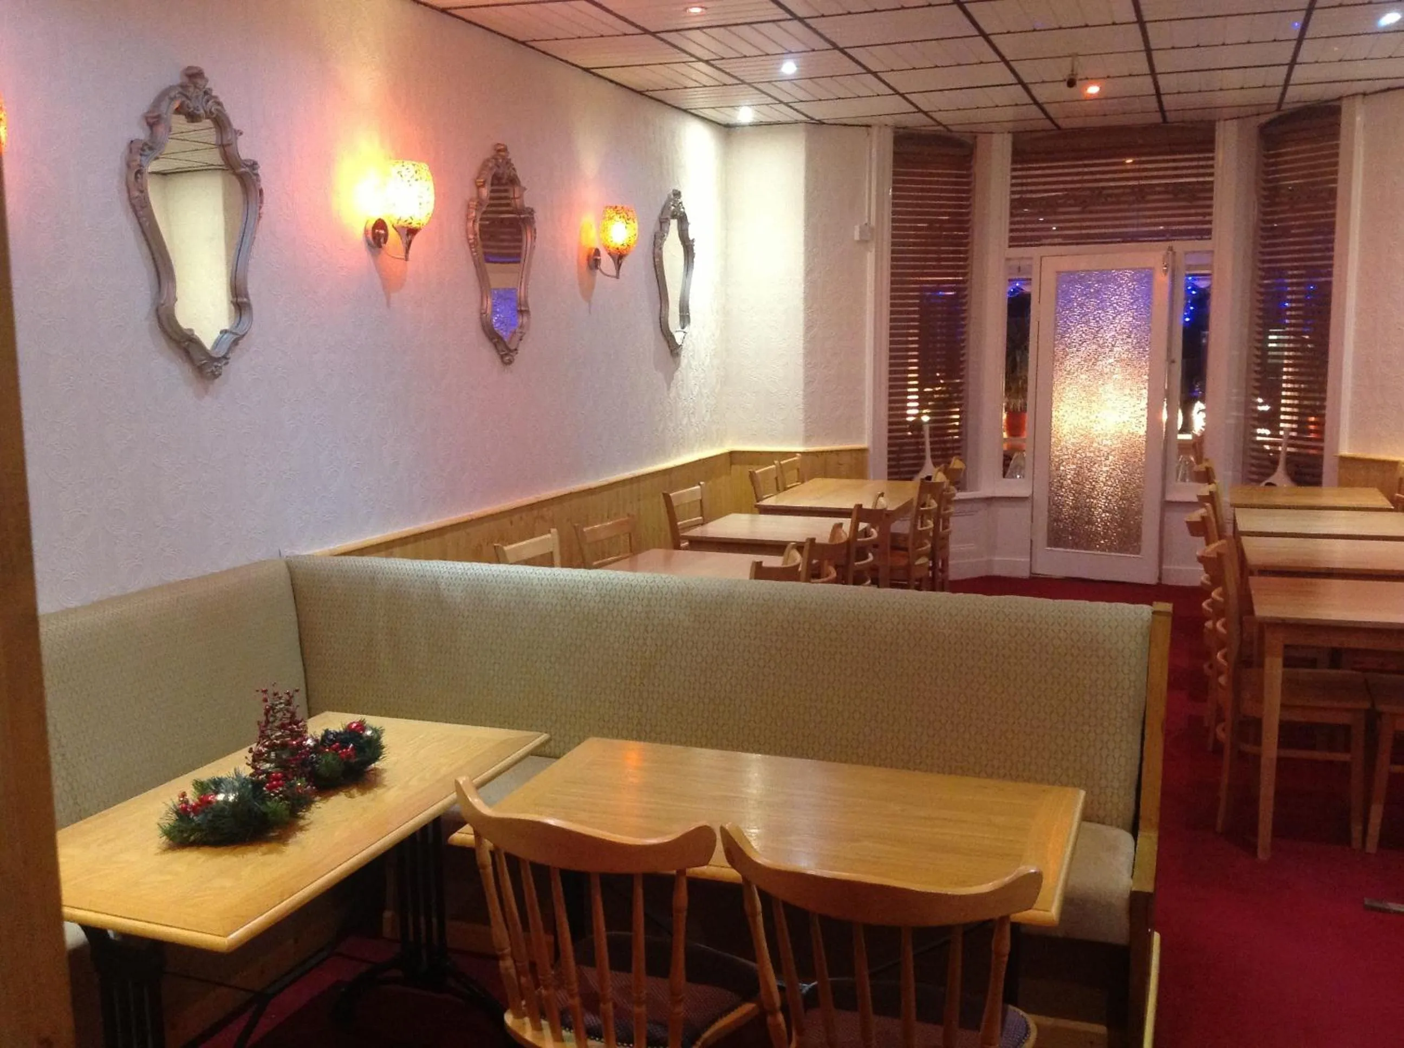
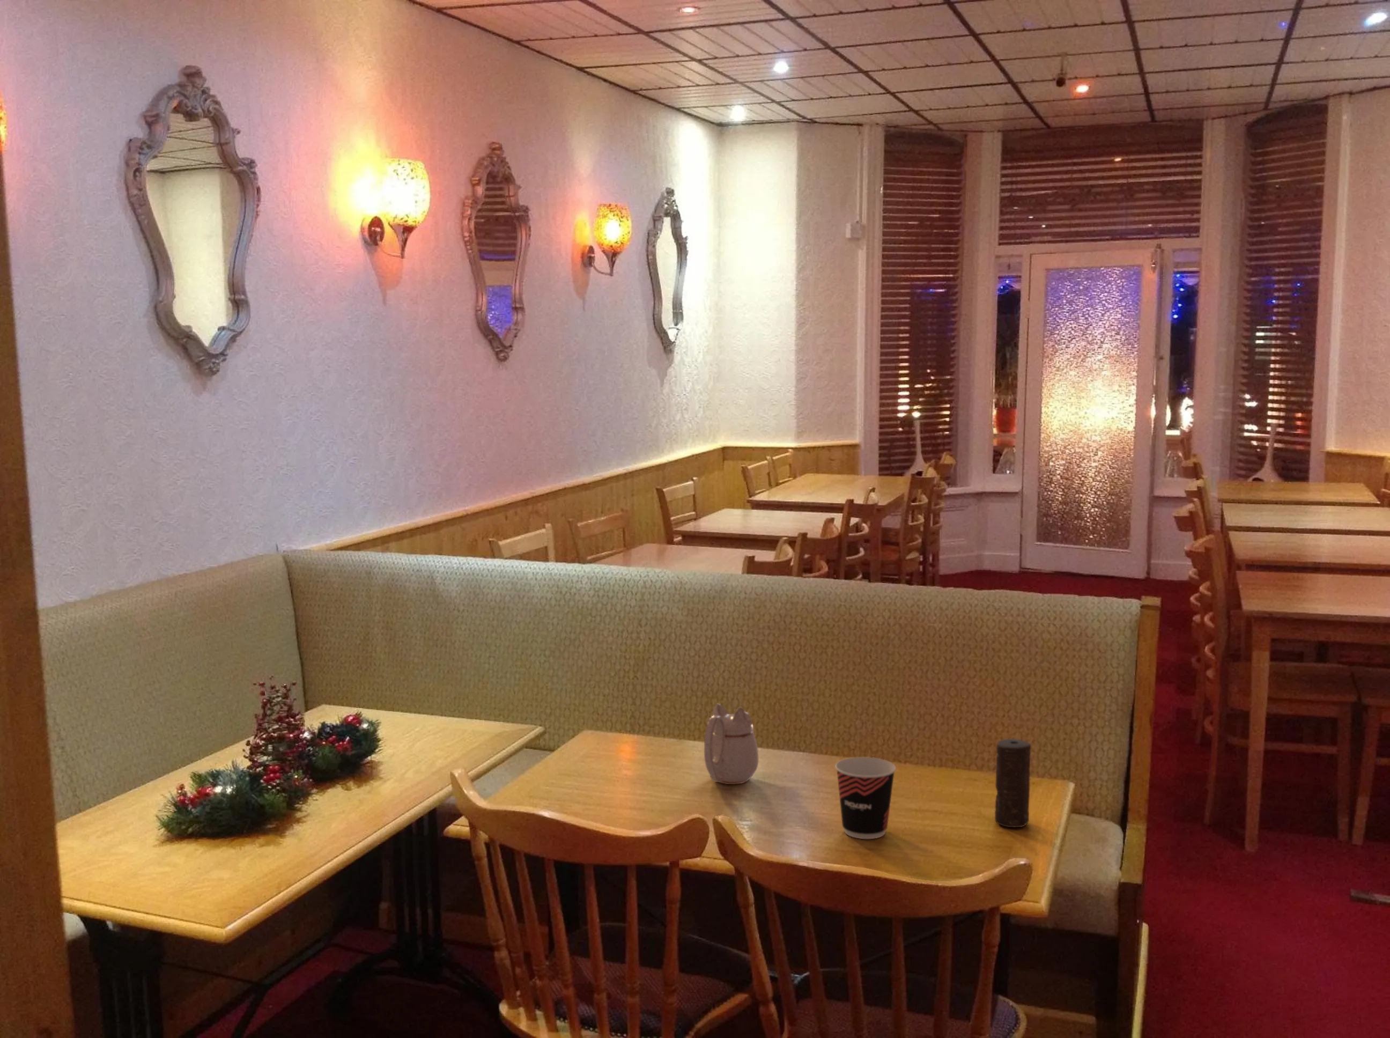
+ candle [994,738,1031,828]
+ cup [834,757,896,840]
+ teapot [703,703,760,785]
